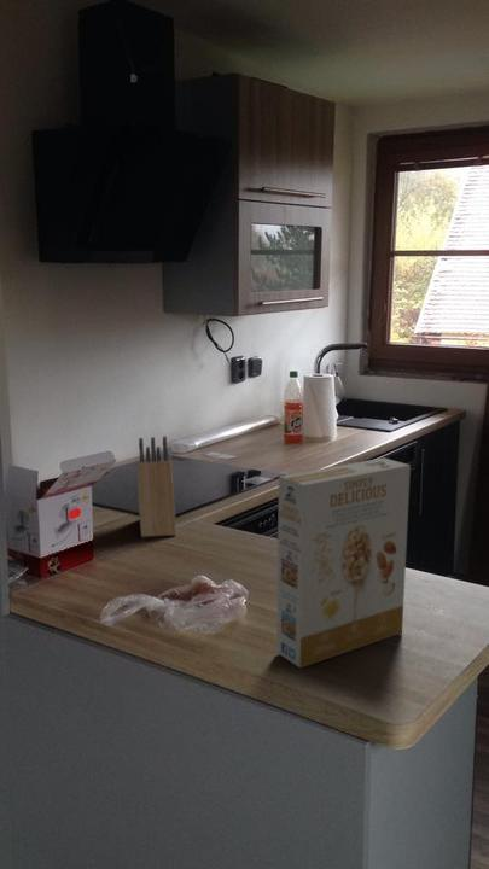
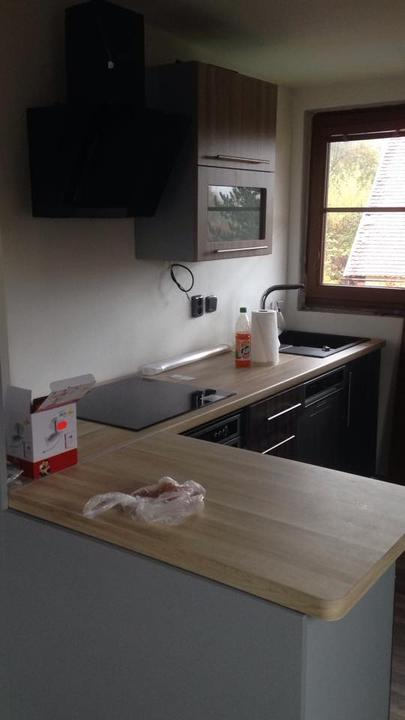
- cereal box [275,456,412,669]
- knife block [136,436,177,538]
